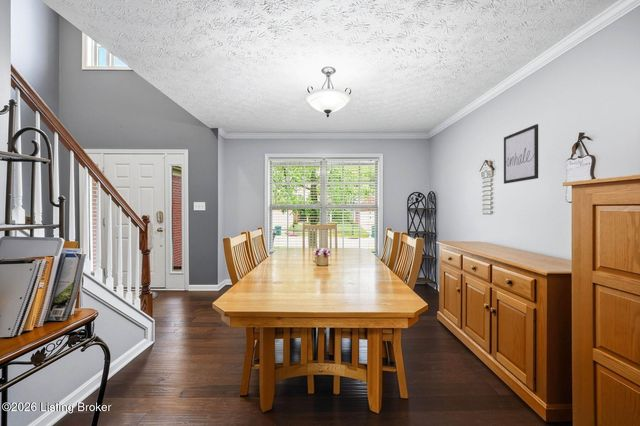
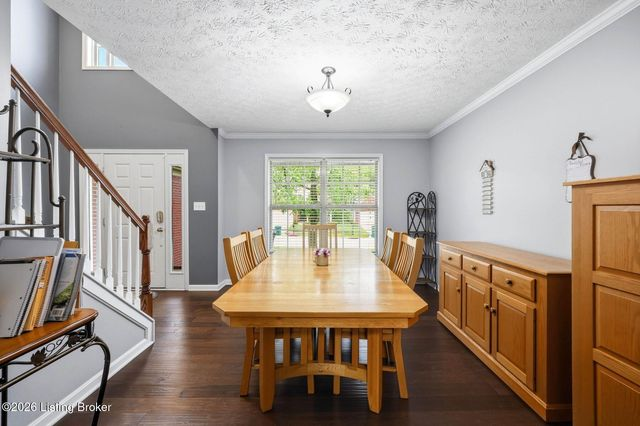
- wall art [503,123,539,185]
